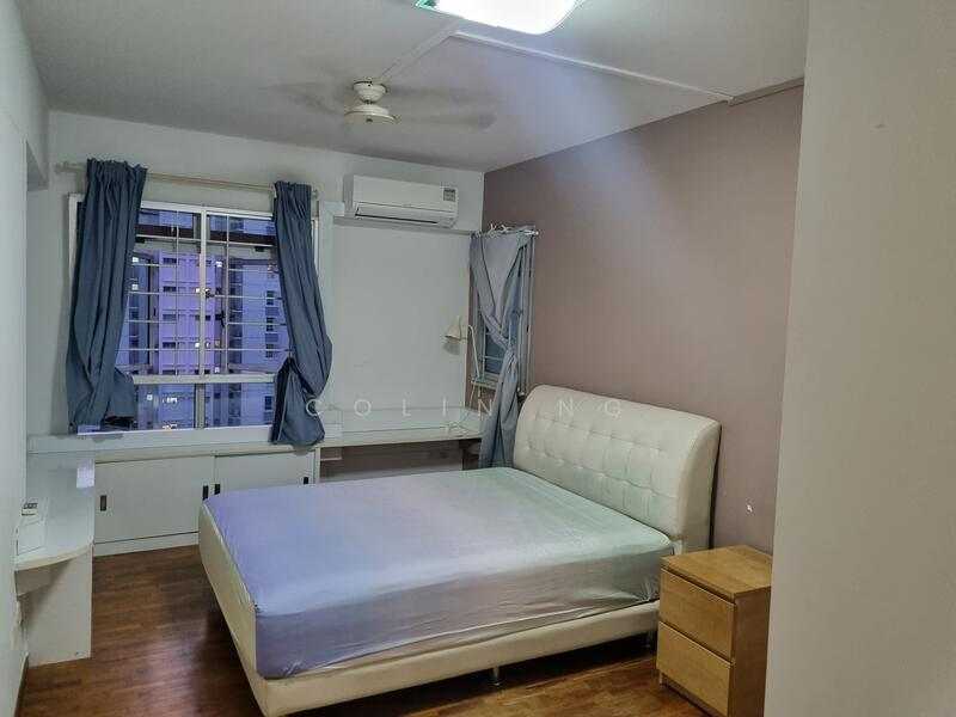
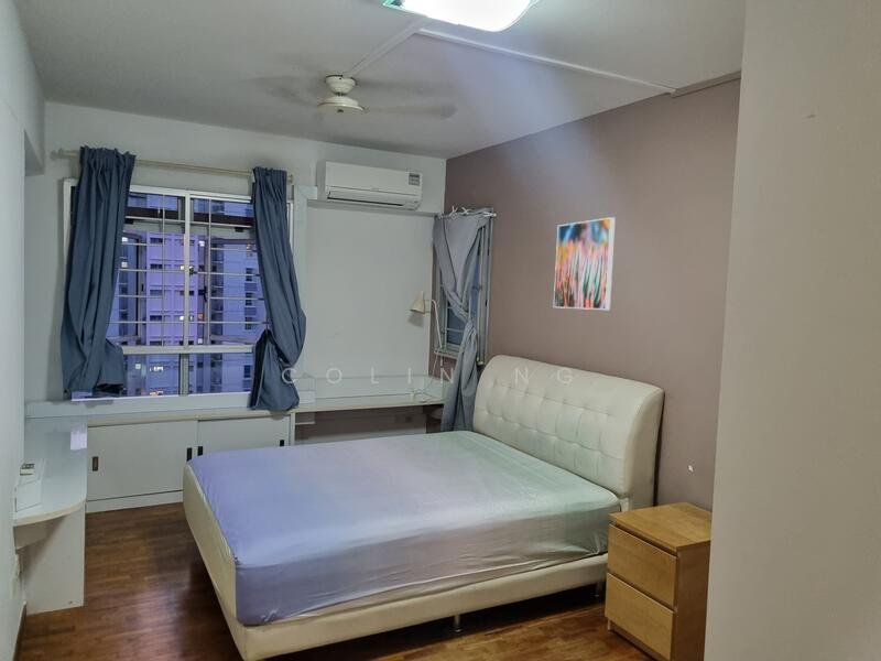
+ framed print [553,216,617,311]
